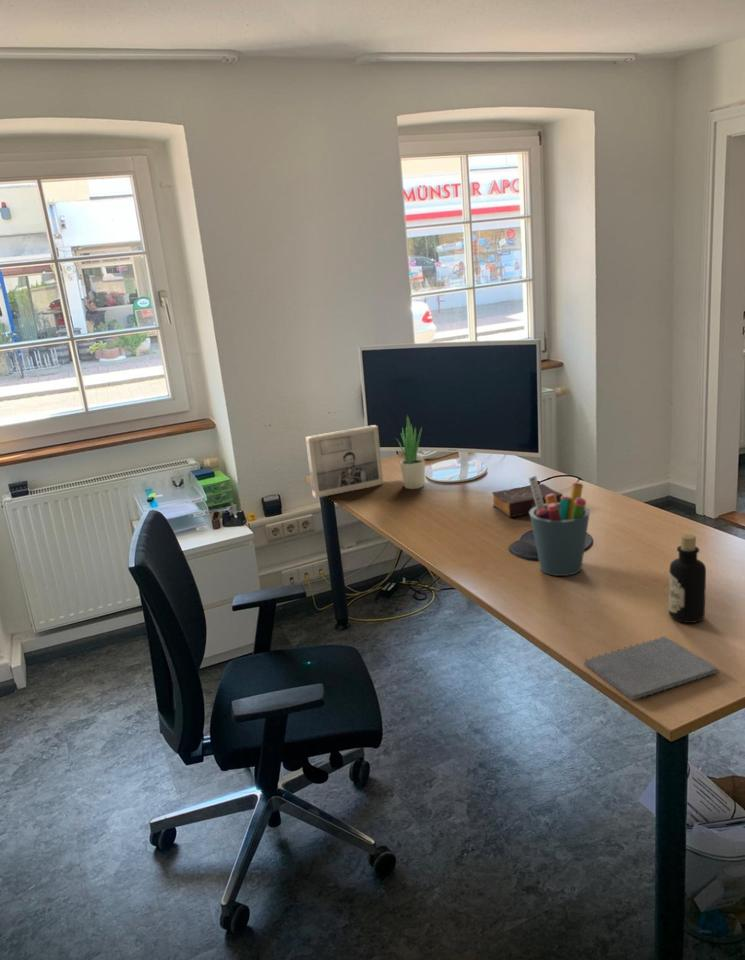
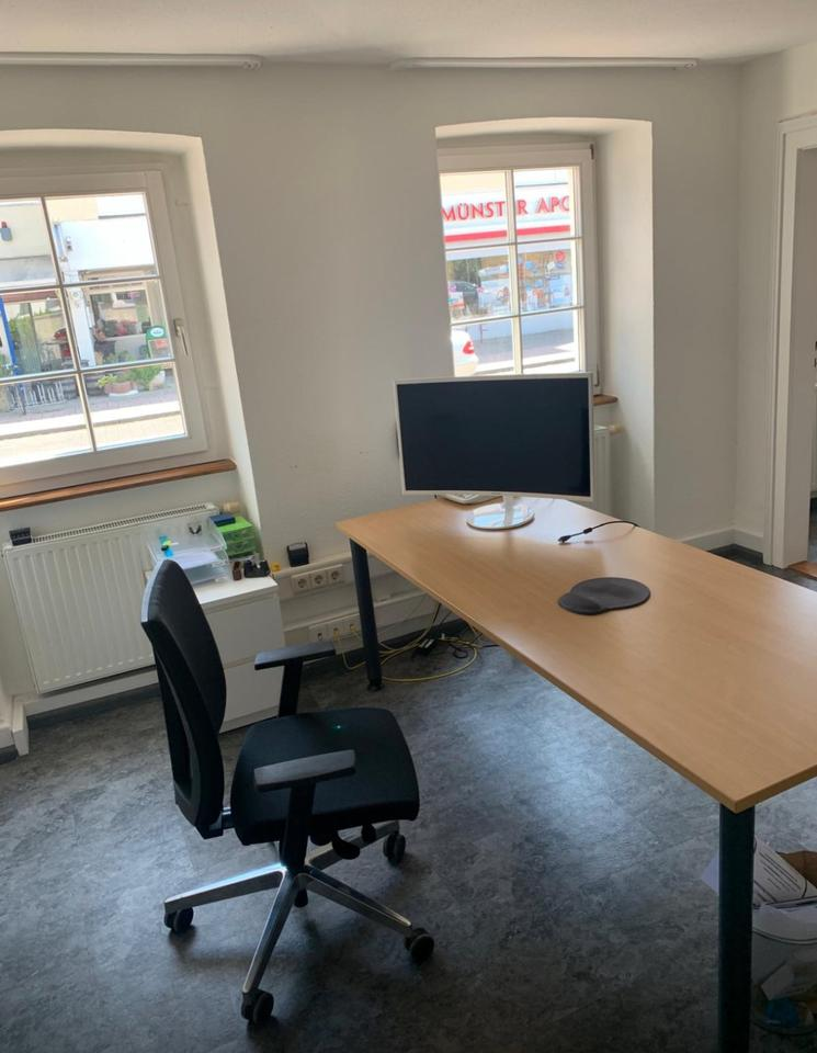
- pen holder [528,474,591,577]
- potted plant [395,414,426,490]
- bottle [668,533,707,624]
- photo frame [305,424,384,499]
- notepad [584,635,720,701]
- book [491,483,564,518]
